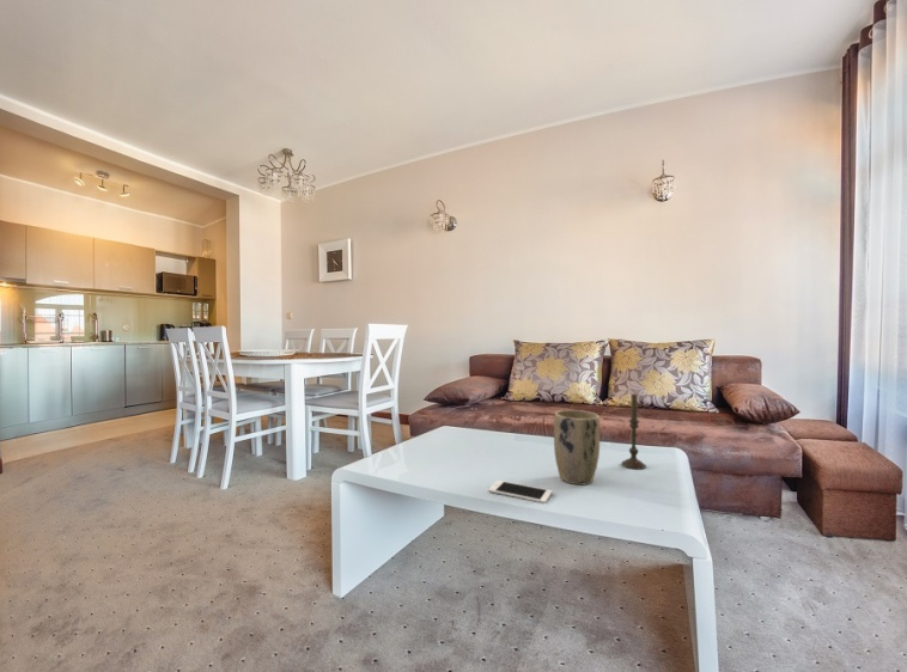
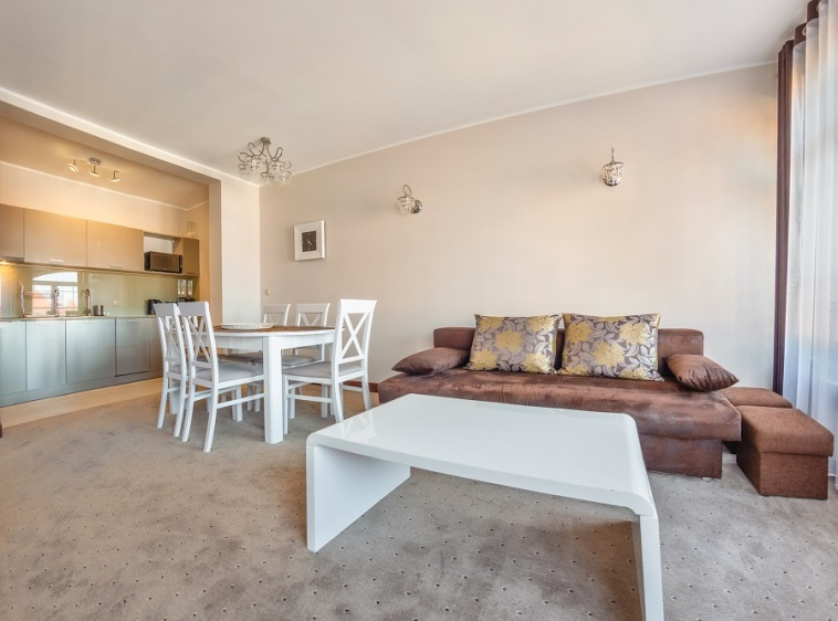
- candle [620,391,647,470]
- cell phone [487,479,553,505]
- plant pot [553,409,601,485]
